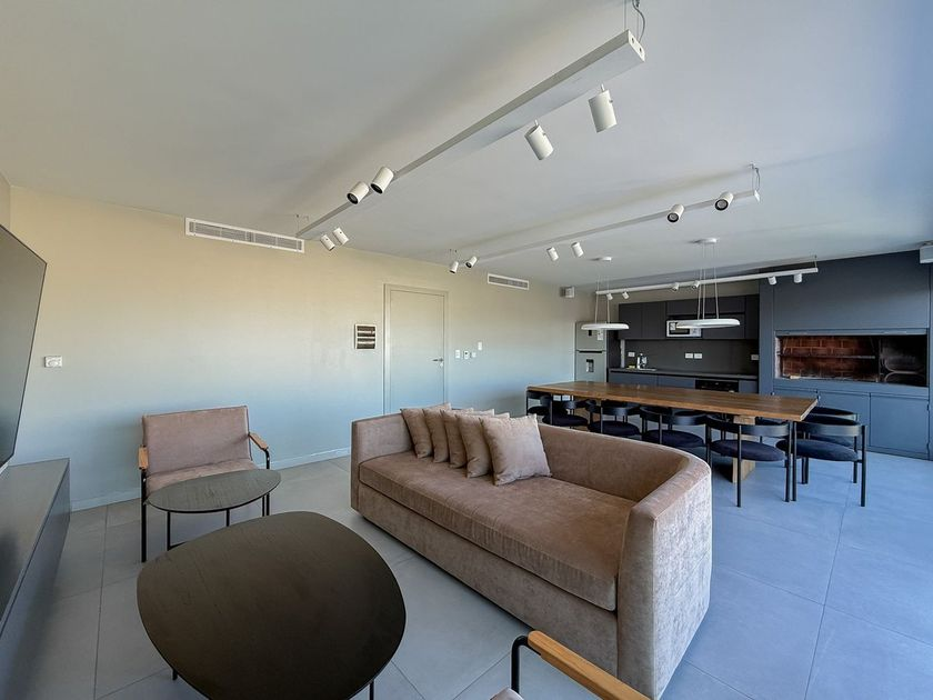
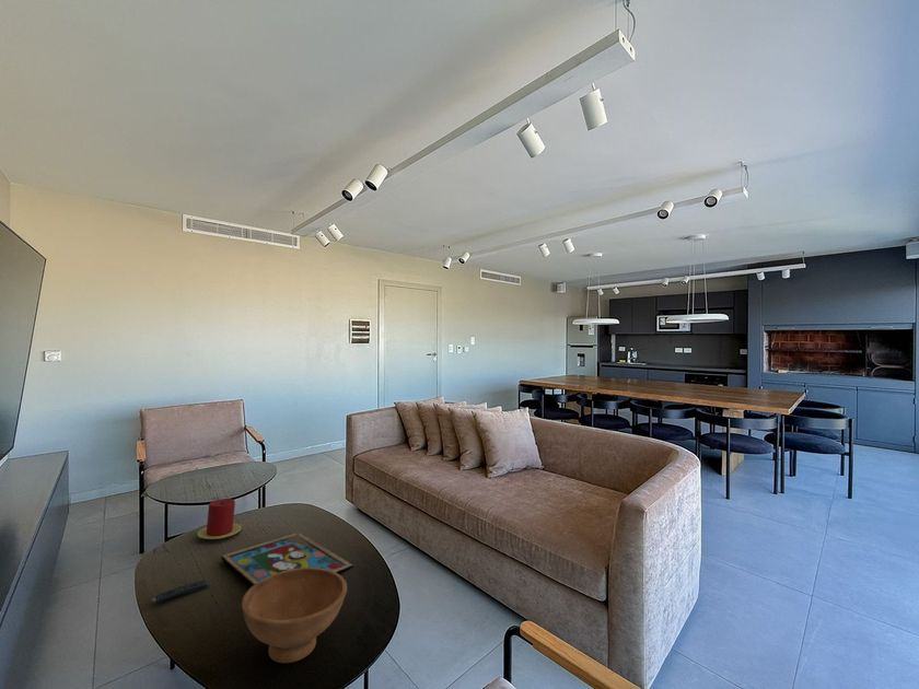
+ bowl [241,568,348,664]
+ remote control [151,580,210,604]
+ candle [196,498,242,540]
+ framed painting [220,532,354,586]
